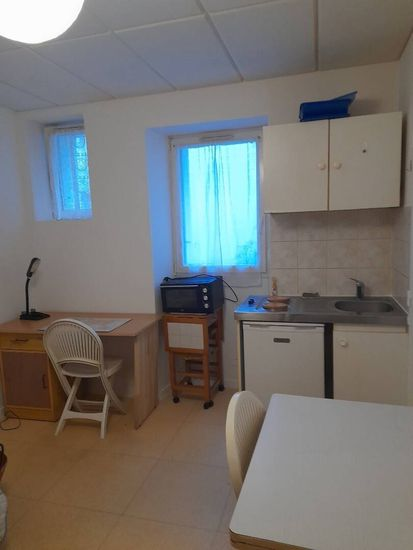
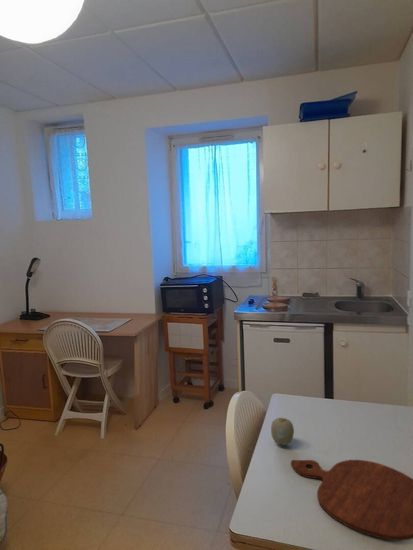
+ cutting board [290,459,413,542]
+ fruit [270,417,295,446]
